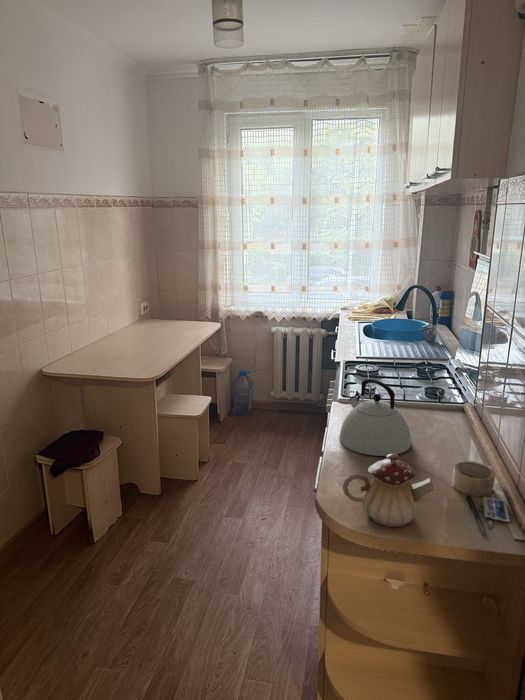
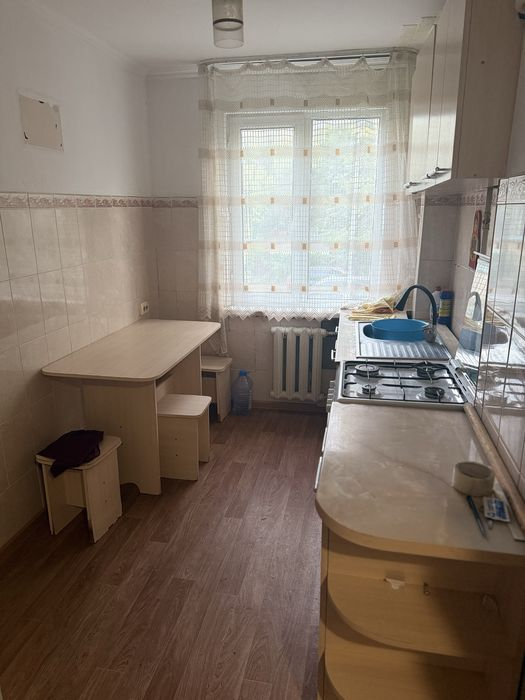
- teapot [342,454,435,528]
- kettle [338,378,412,457]
